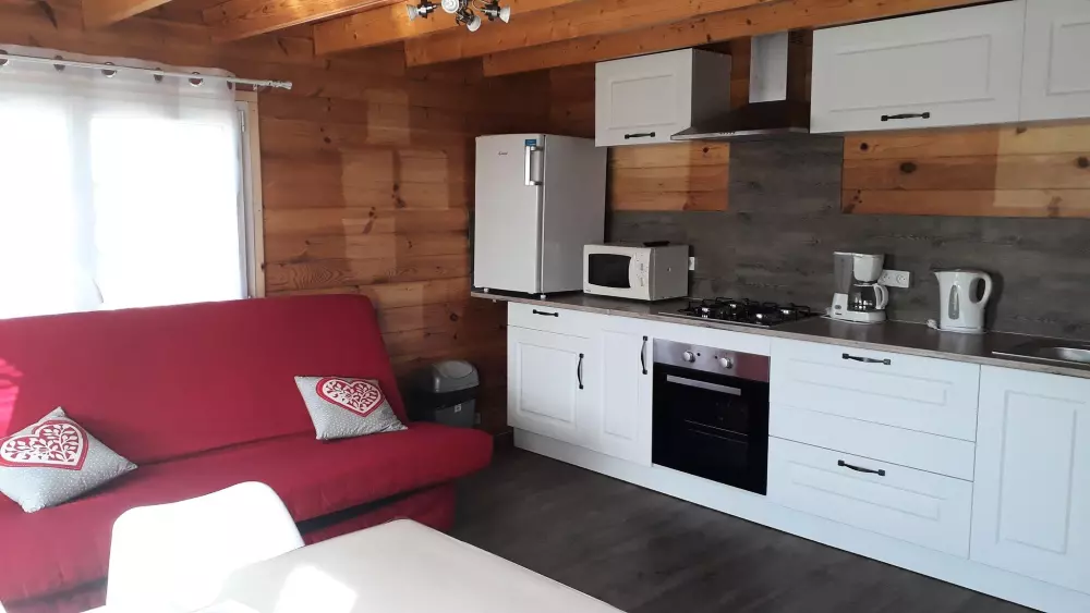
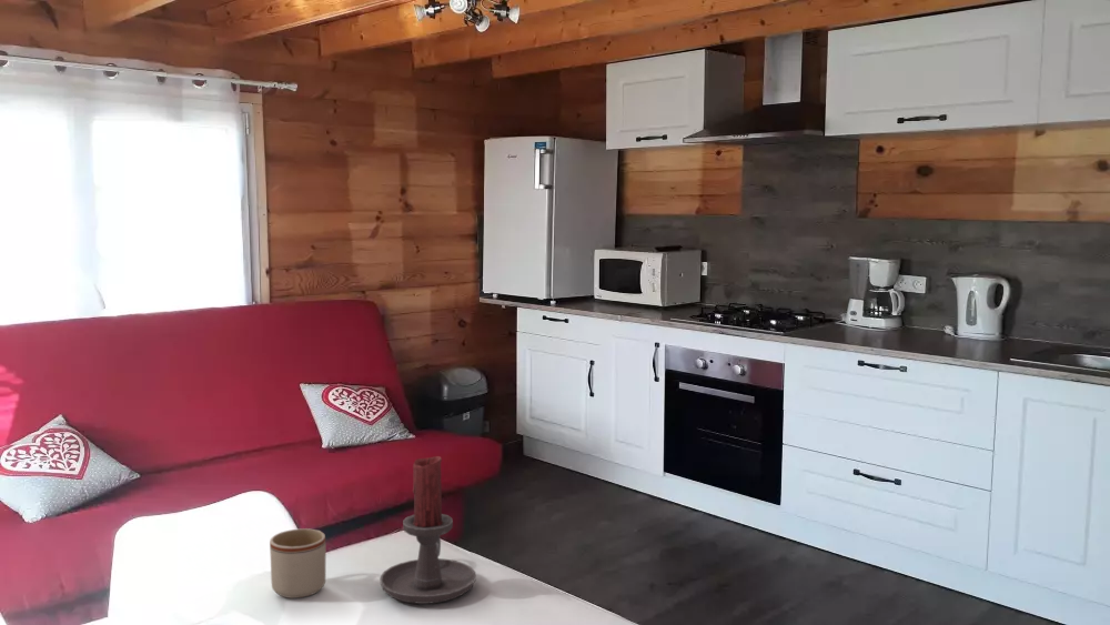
+ candle holder [379,455,477,605]
+ mug [269,527,327,599]
